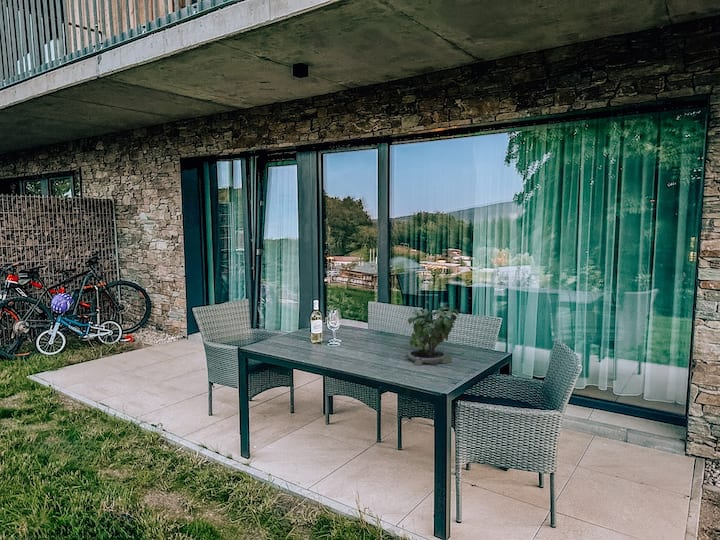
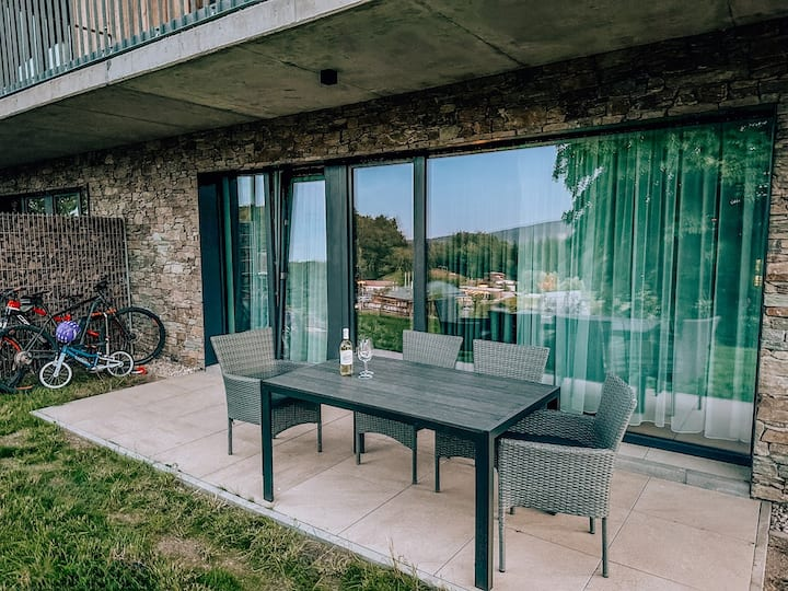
- potted plant [405,300,460,366]
